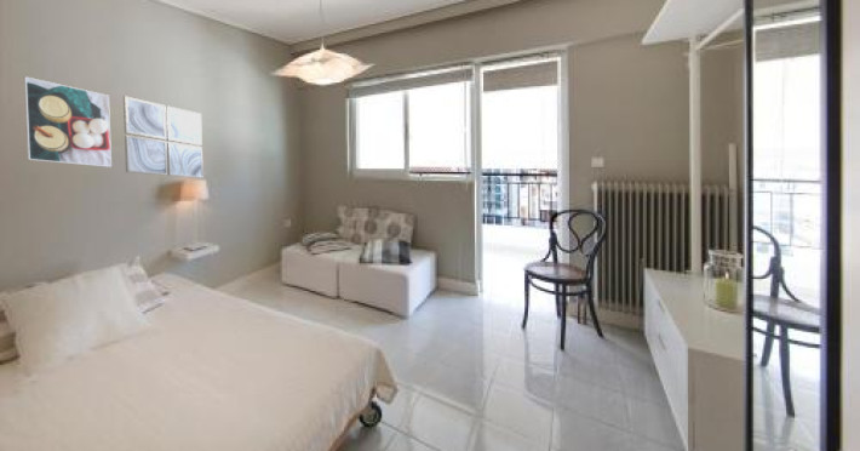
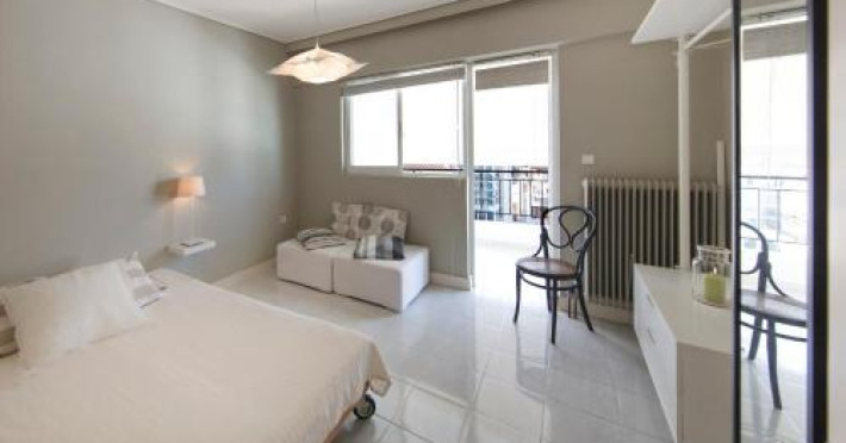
- wall art [122,95,205,179]
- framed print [23,75,113,169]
